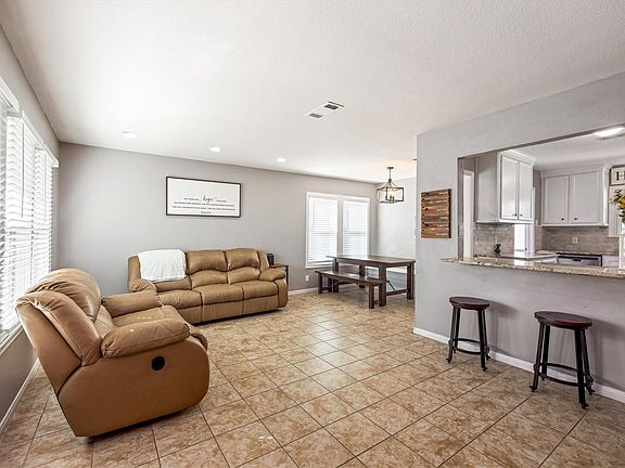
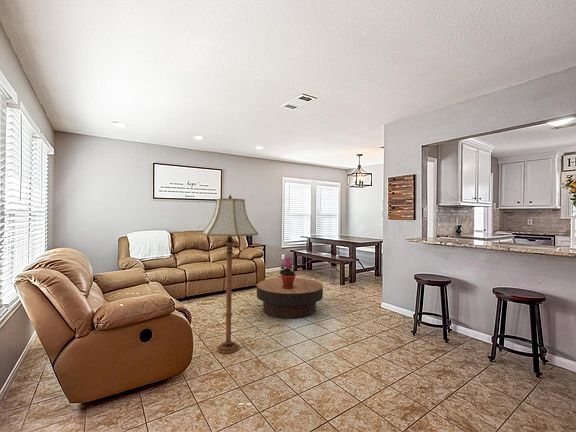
+ potted plant [279,256,297,289]
+ floor lamp [201,193,259,354]
+ coffee table [256,277,324,319]
